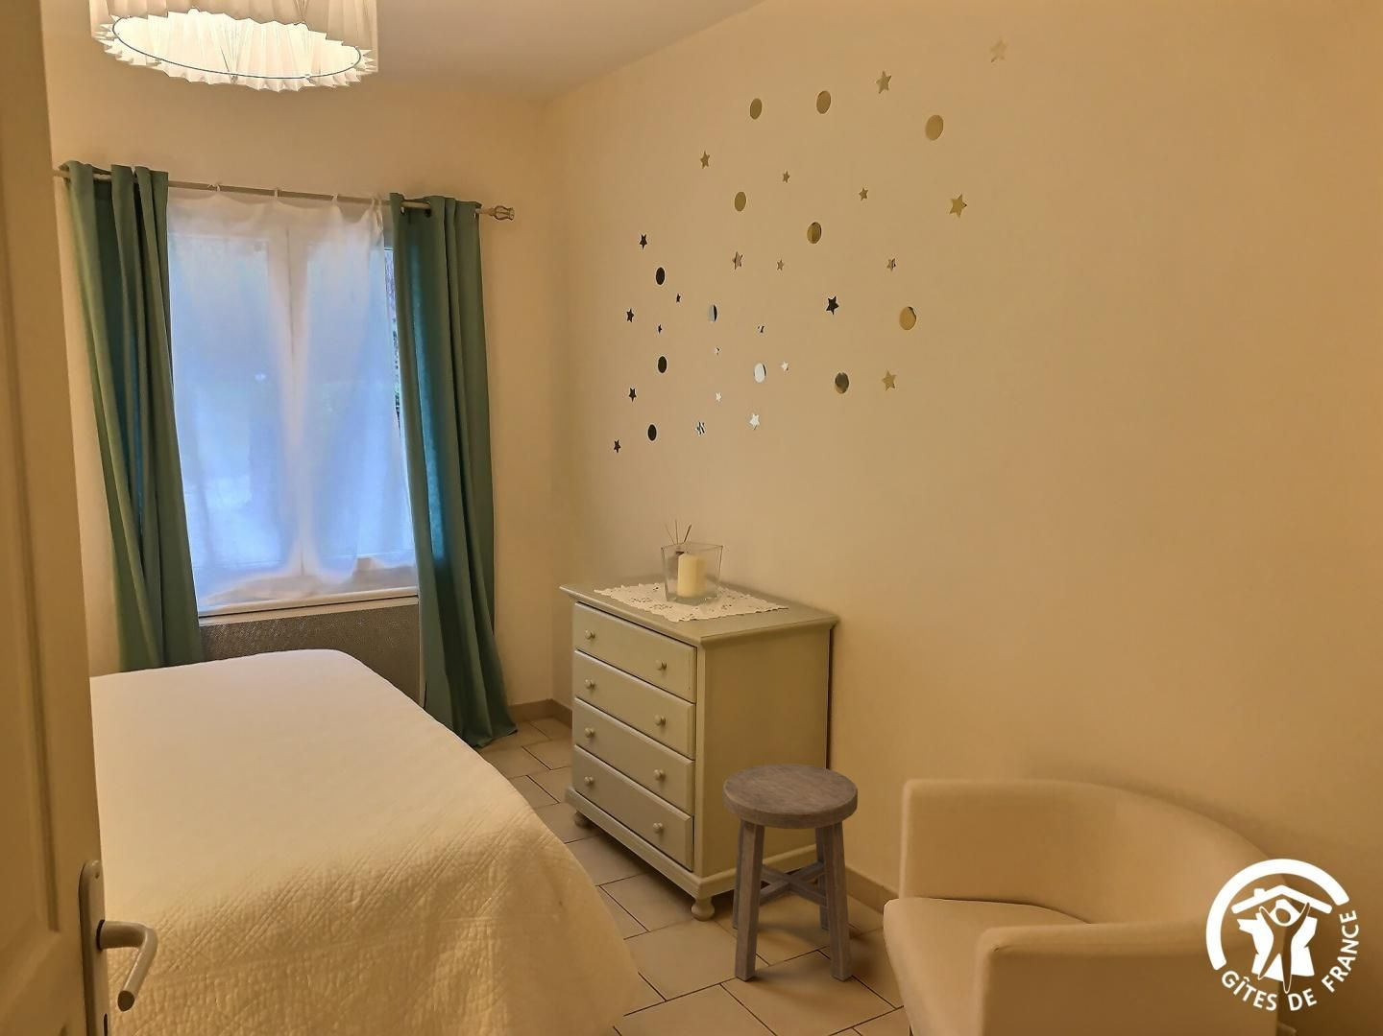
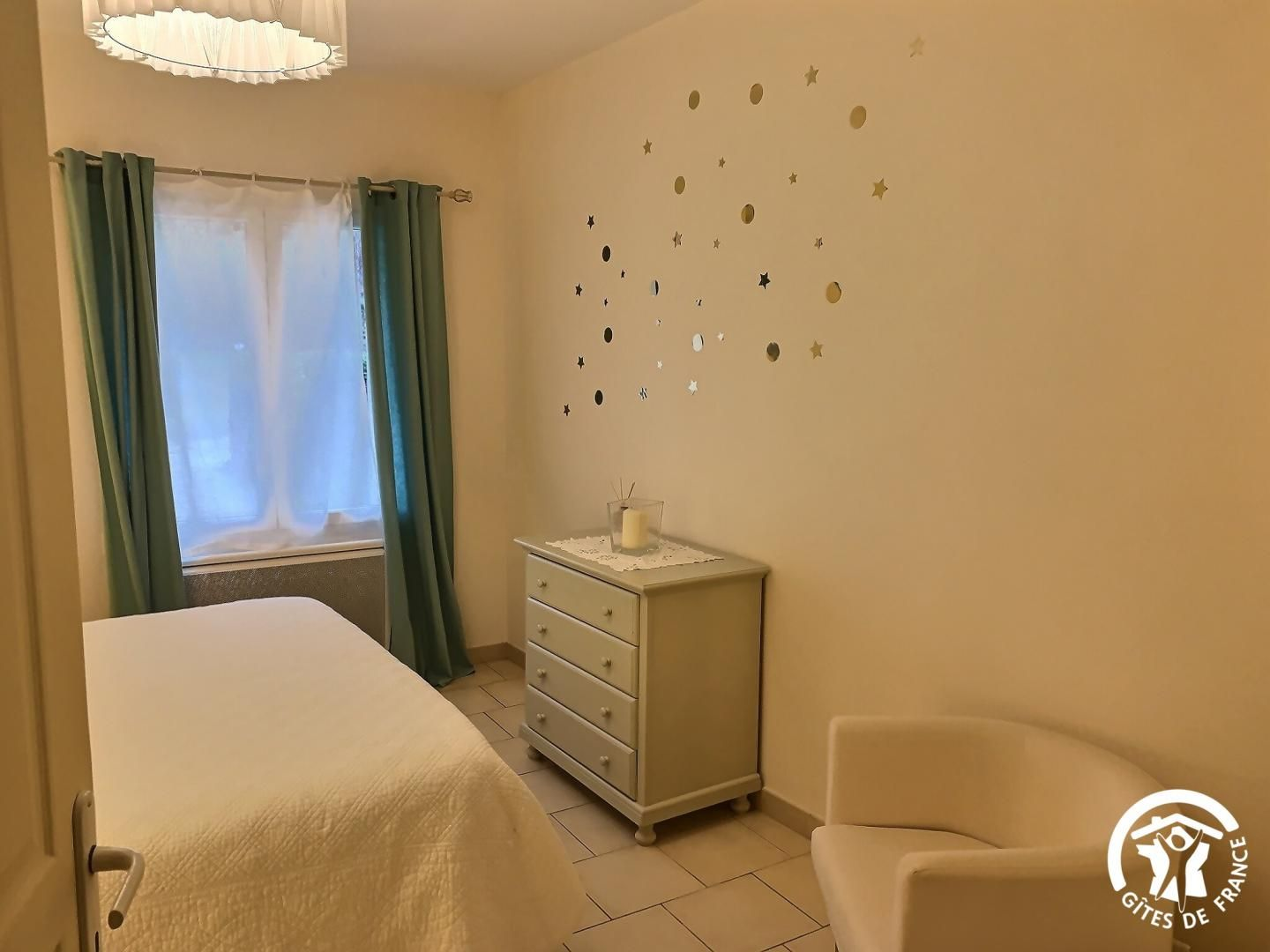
- stool [722,763,858,983]
